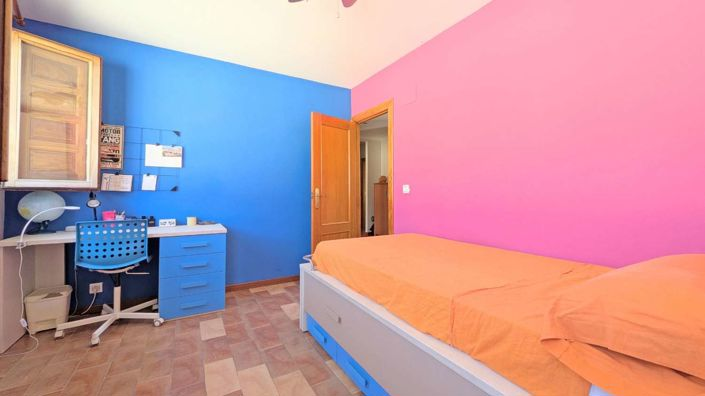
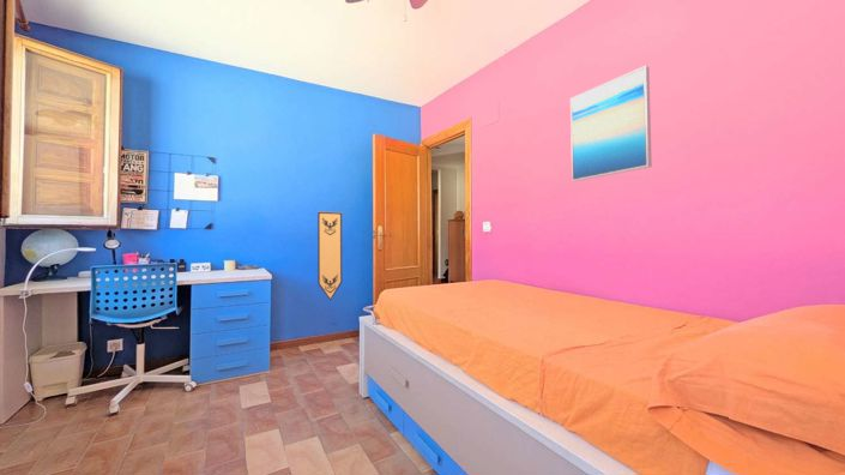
+ wall art [569,65,653,182]
+ pennant [315,210,344,301]
